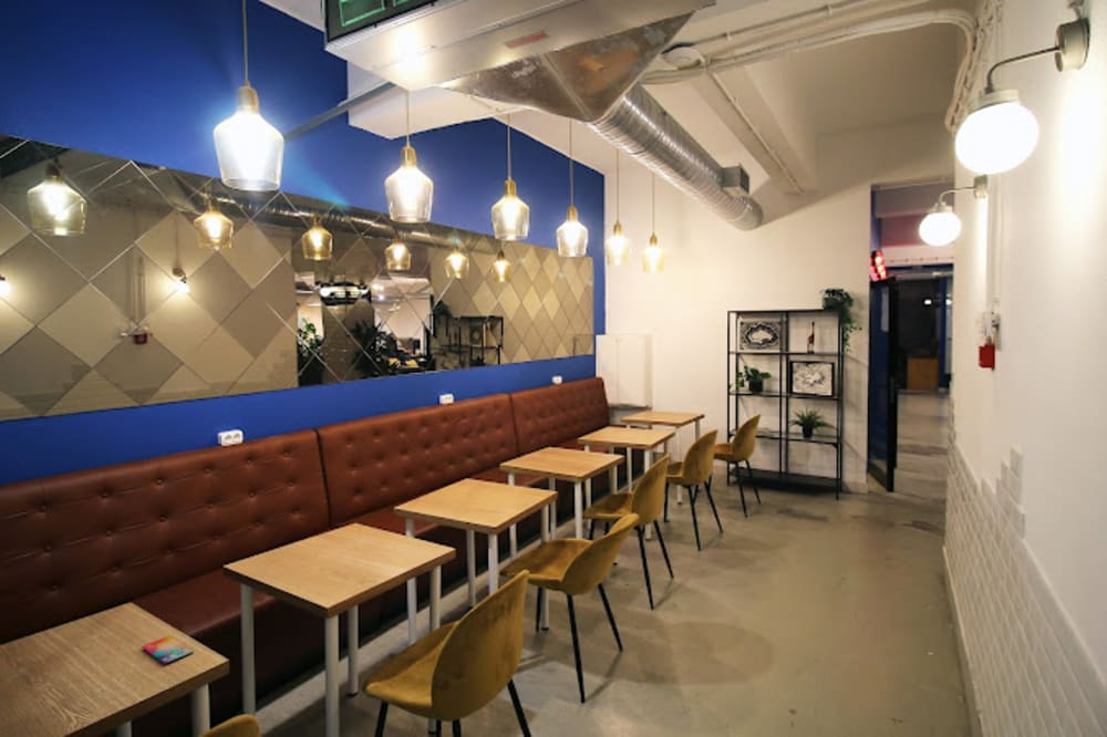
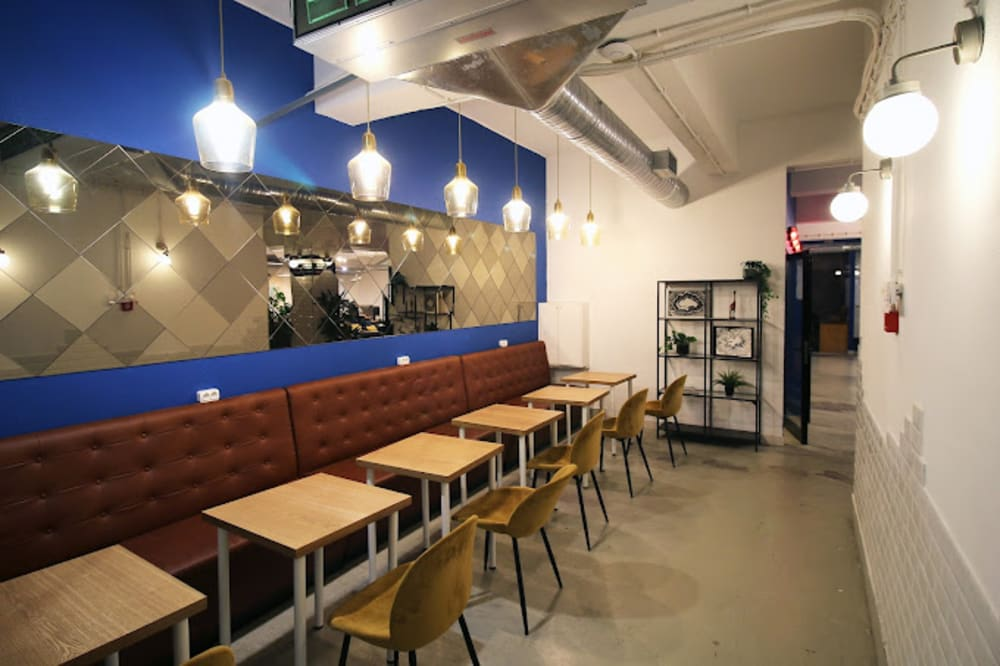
- smartphone [142,635,195,665]
